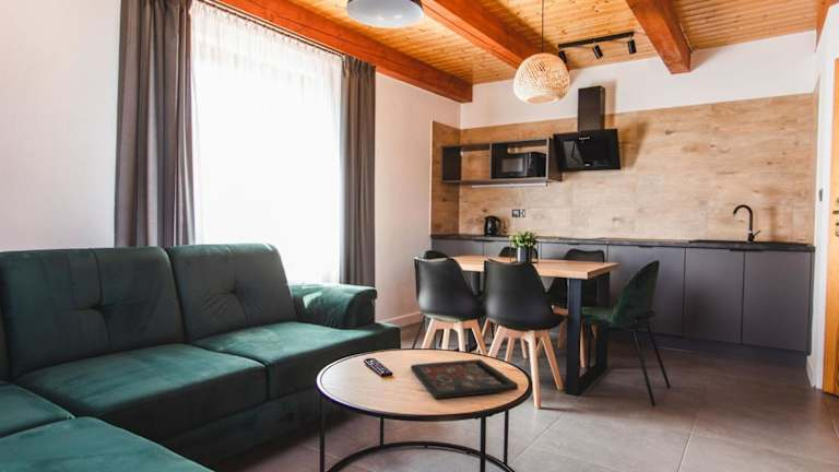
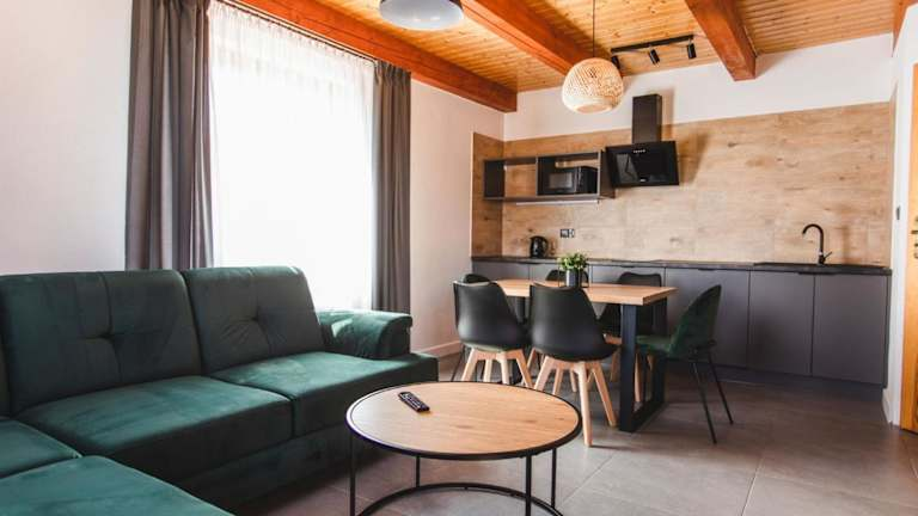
- decorative tray [410,358,519,400]
